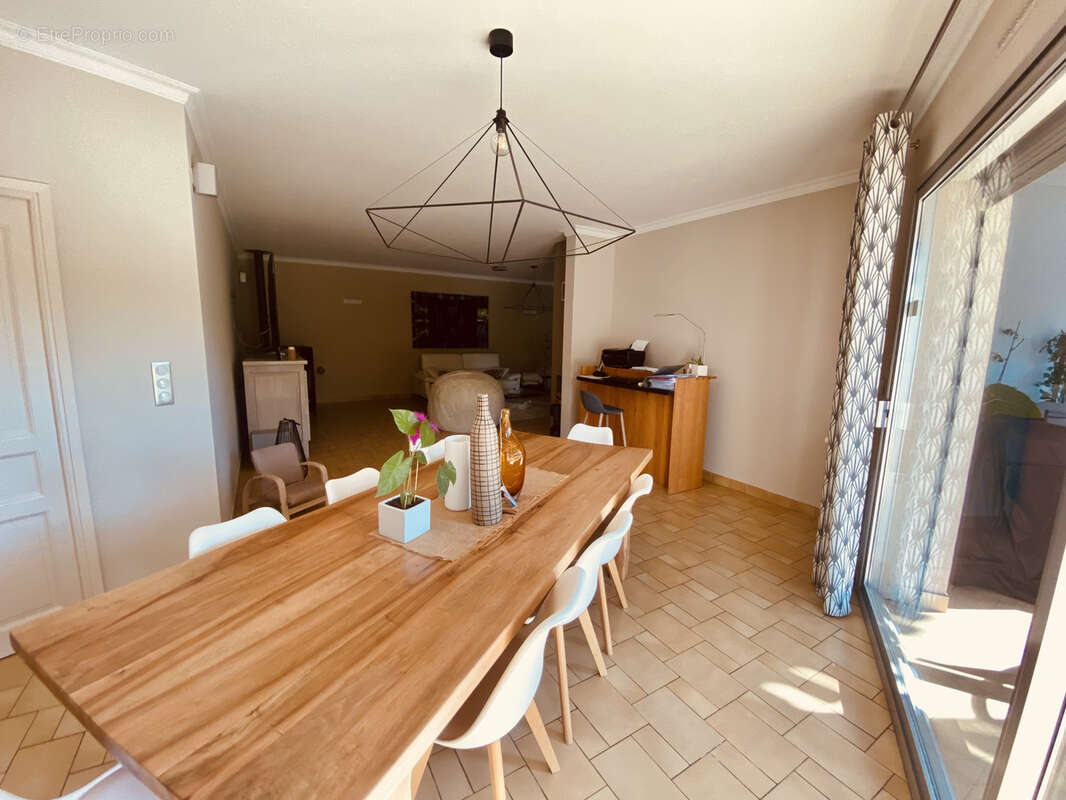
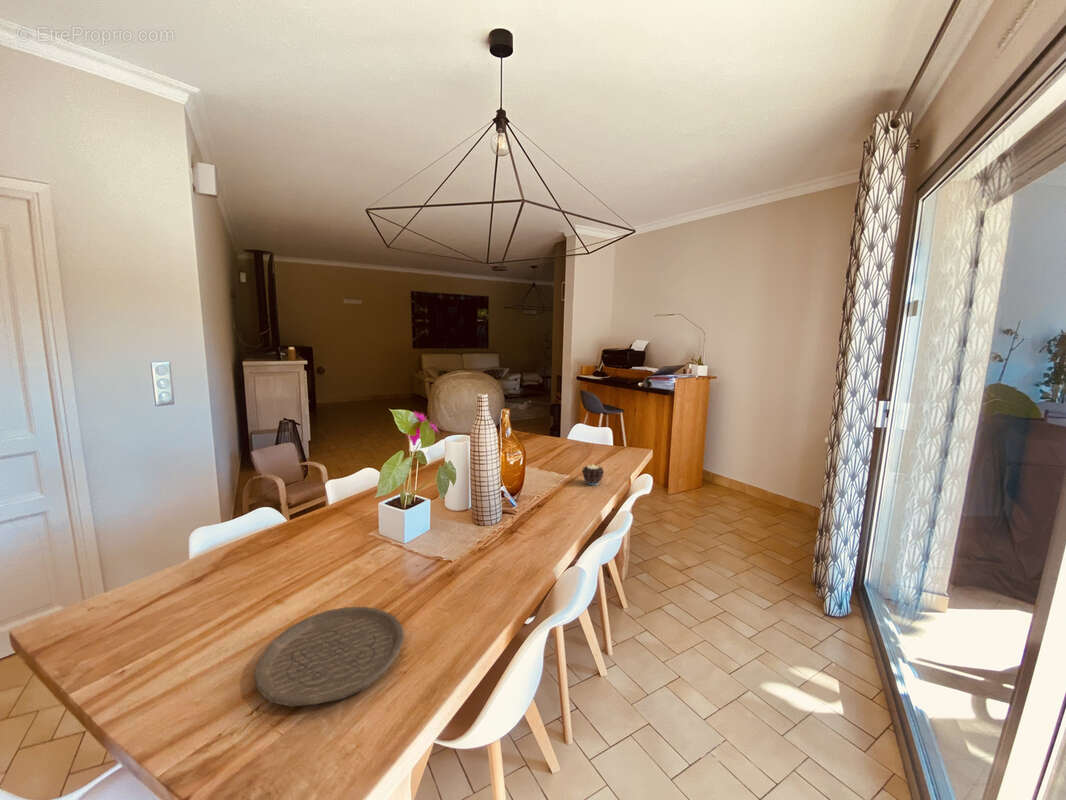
+ candle [581,462,605,486]
+ plate [253,606,405,708]
